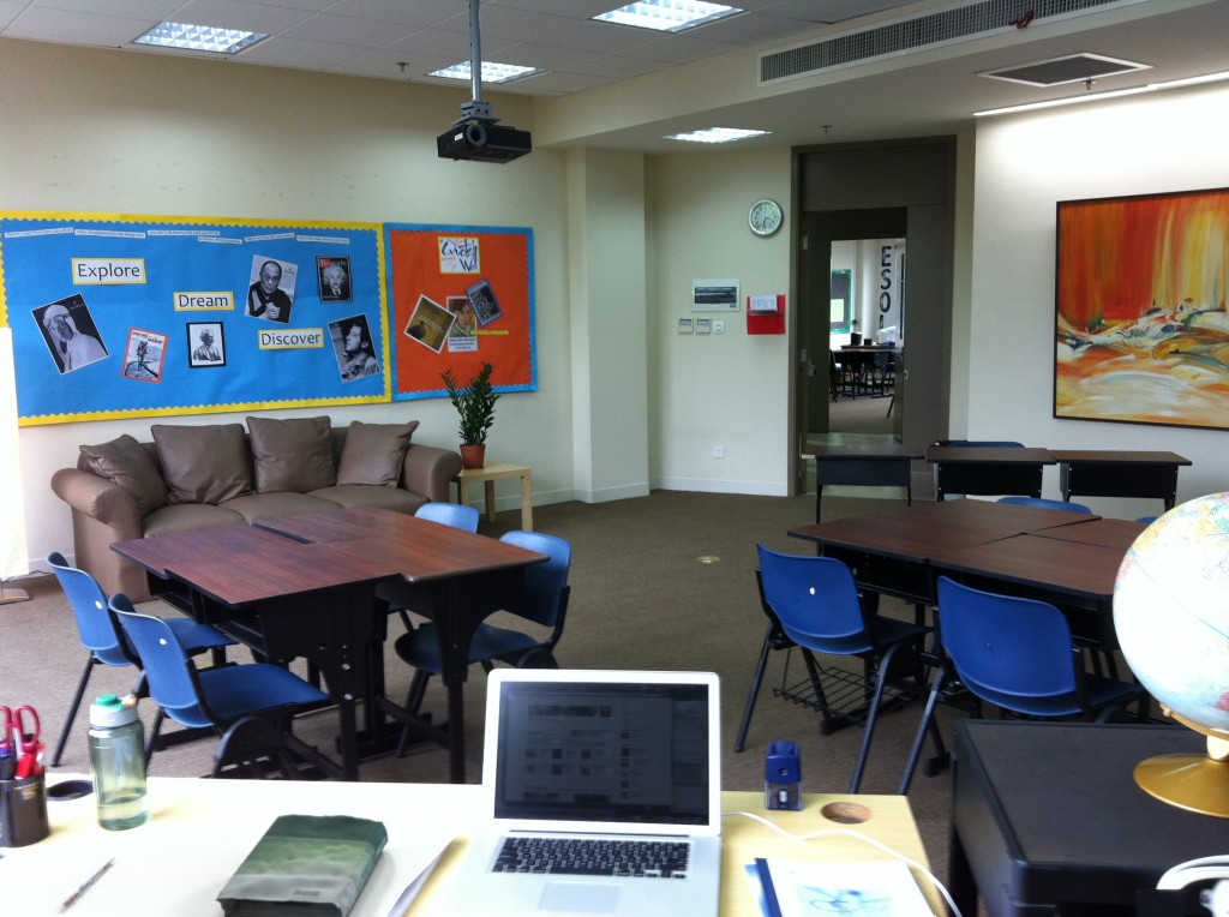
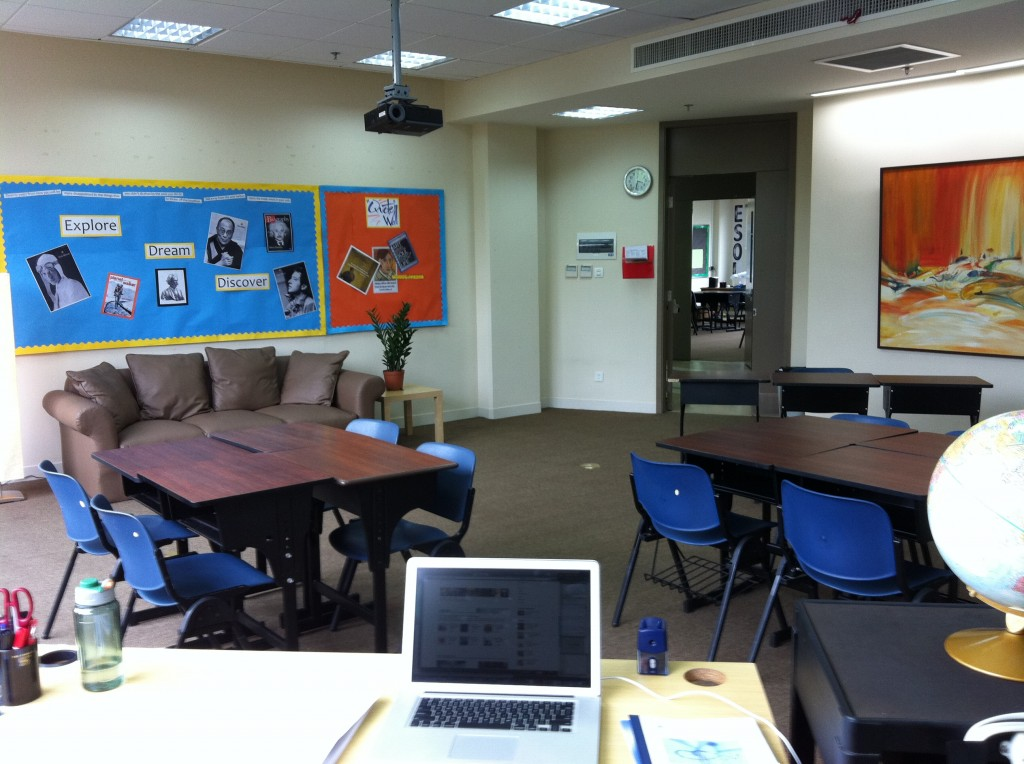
- book [215,813,389,917]
- pen [62,857,115,907]
